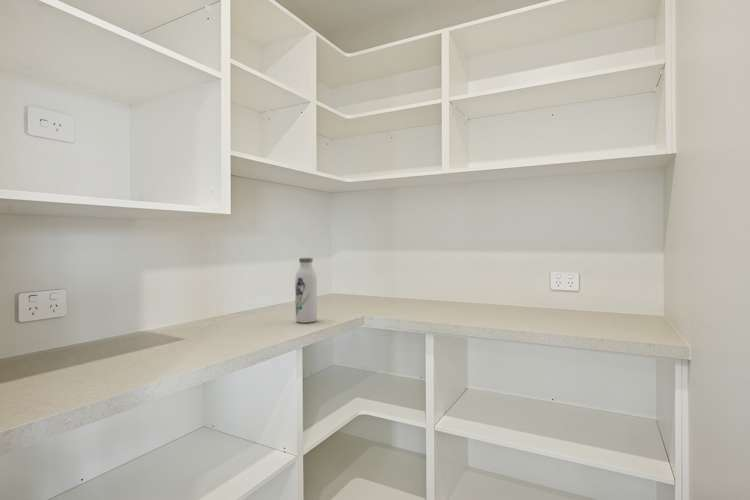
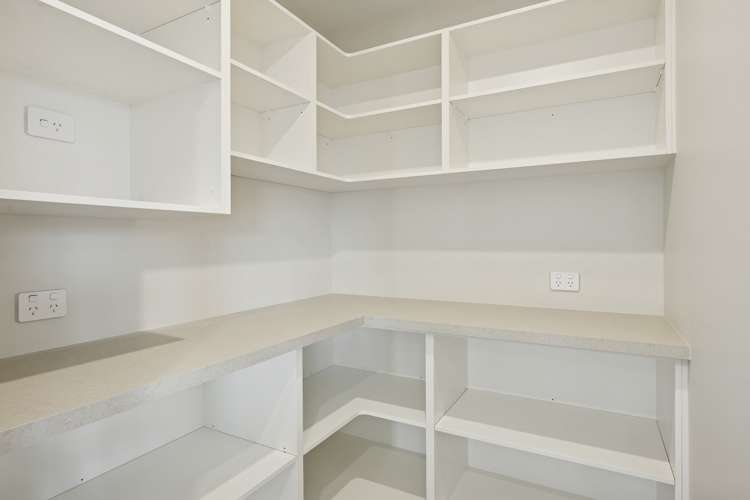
- water bottle [294,257,318,324]
